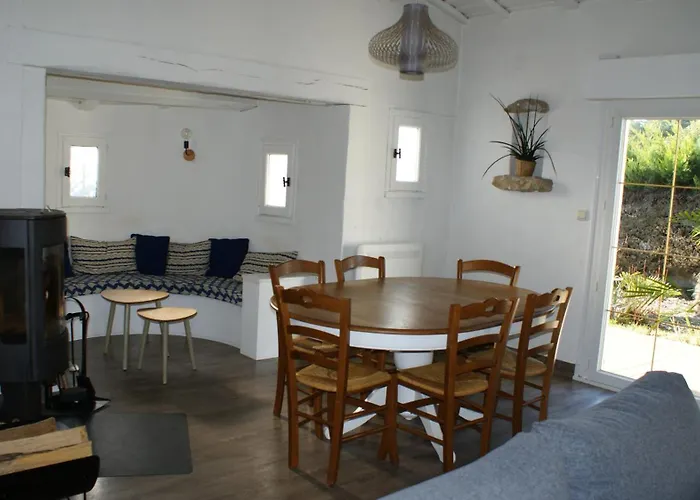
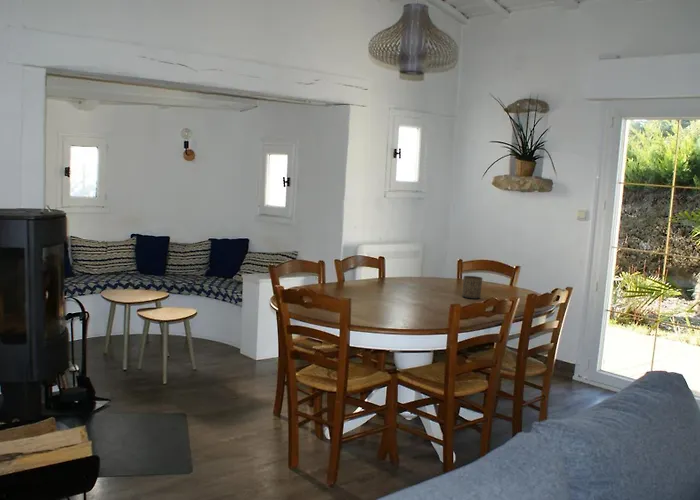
+ cup [461,275,483,300]
